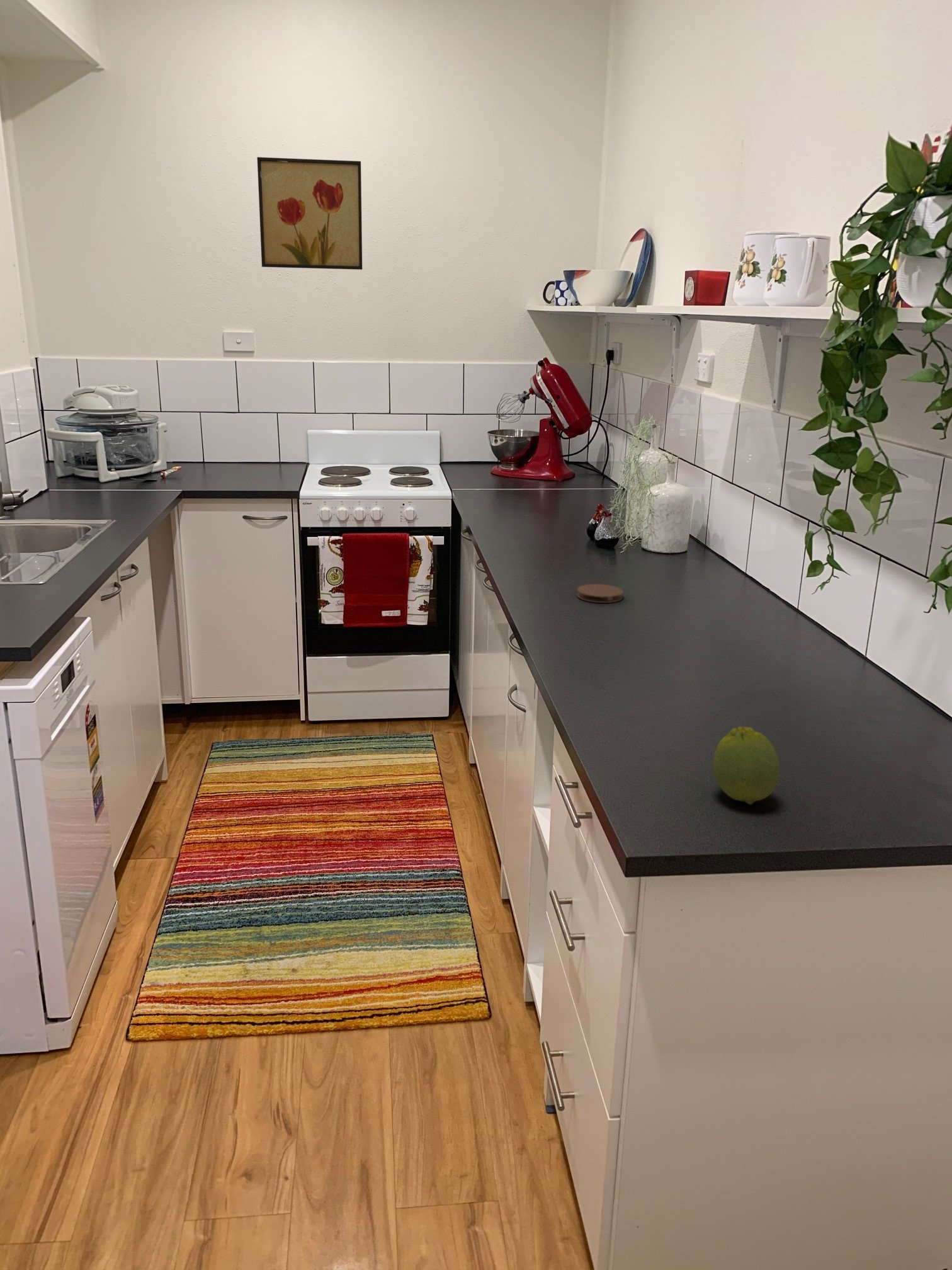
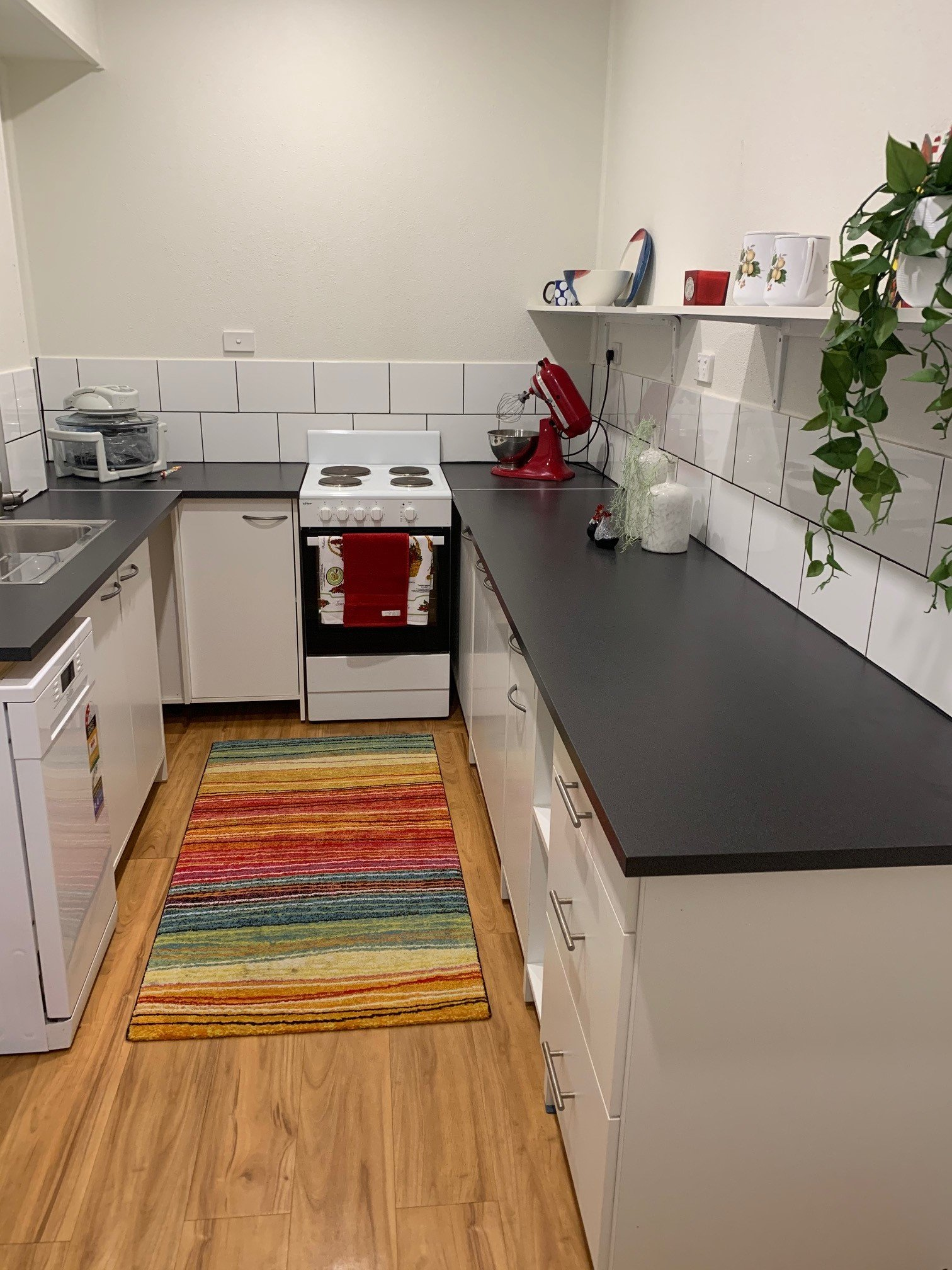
- coaster [576,583,624,604]
- fruit [713,726,781,805]
- wall art [256,156,363,270]
